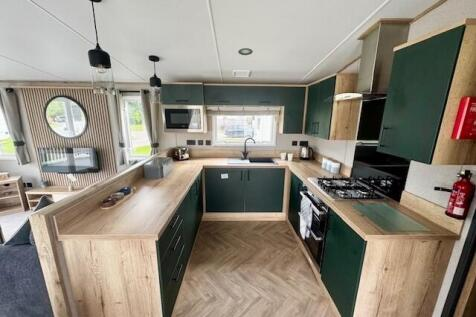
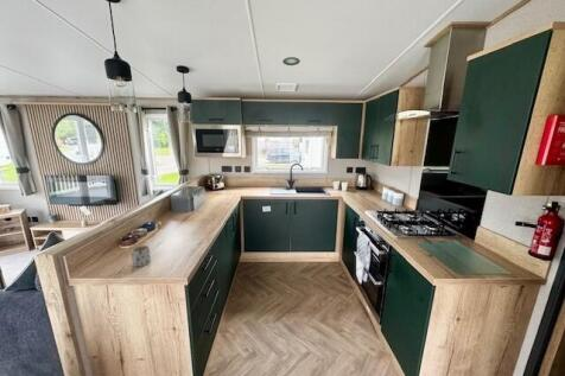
+ mug [129,244,152,268]
